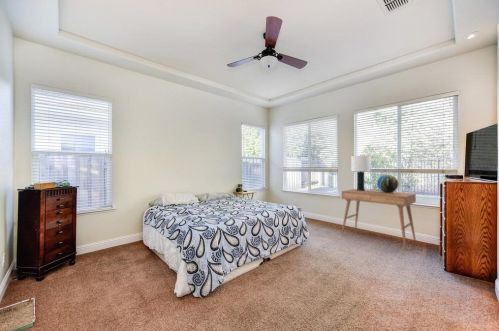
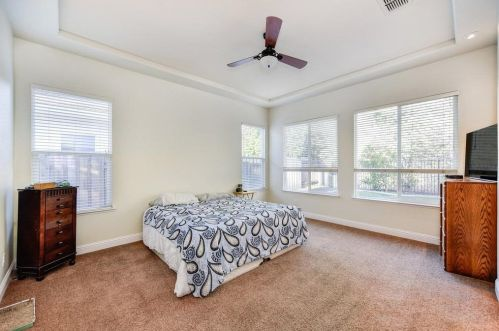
- desk [340,188,417,251]
- lamp [350,154,371,191]
- decorative globe [376,174,400,193]
